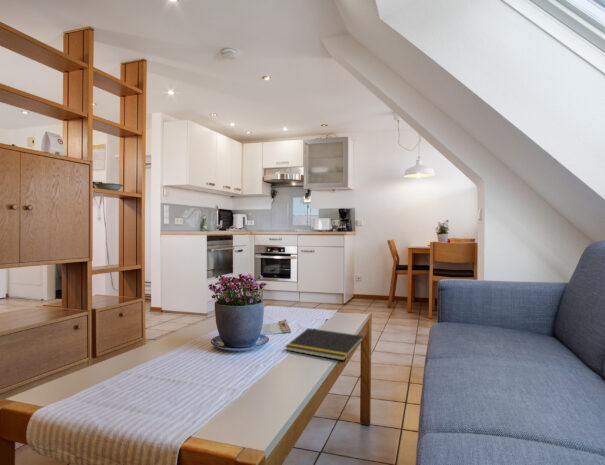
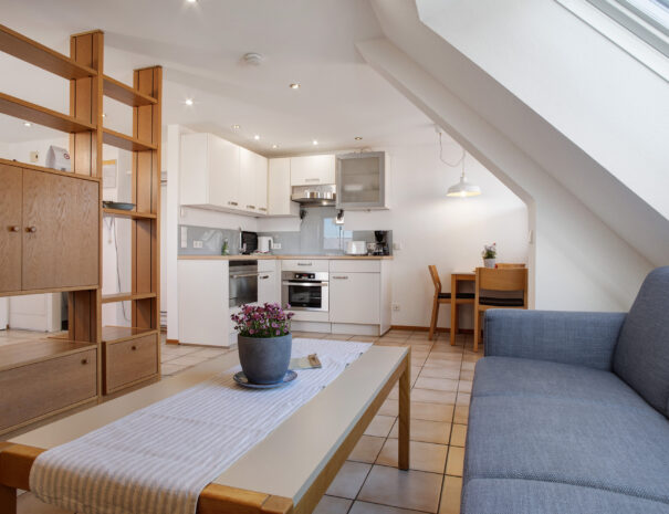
- notepad [284,327,364,362]
